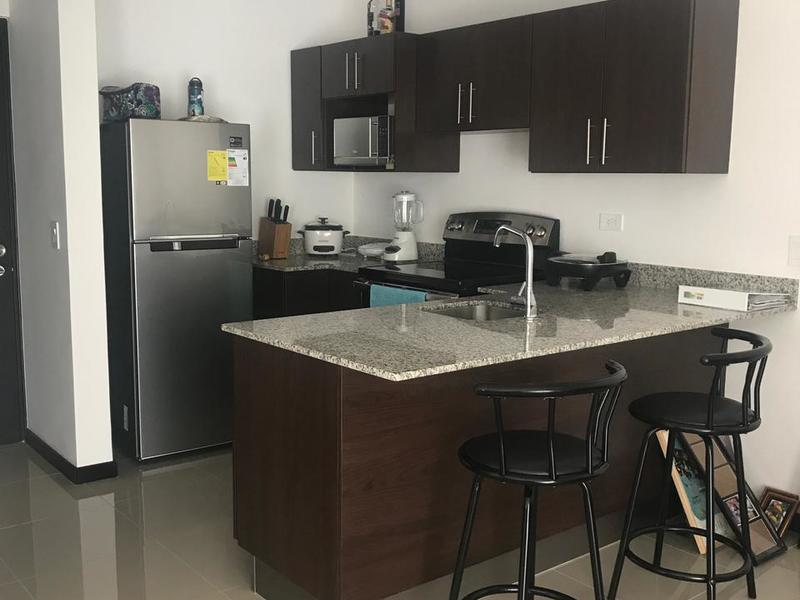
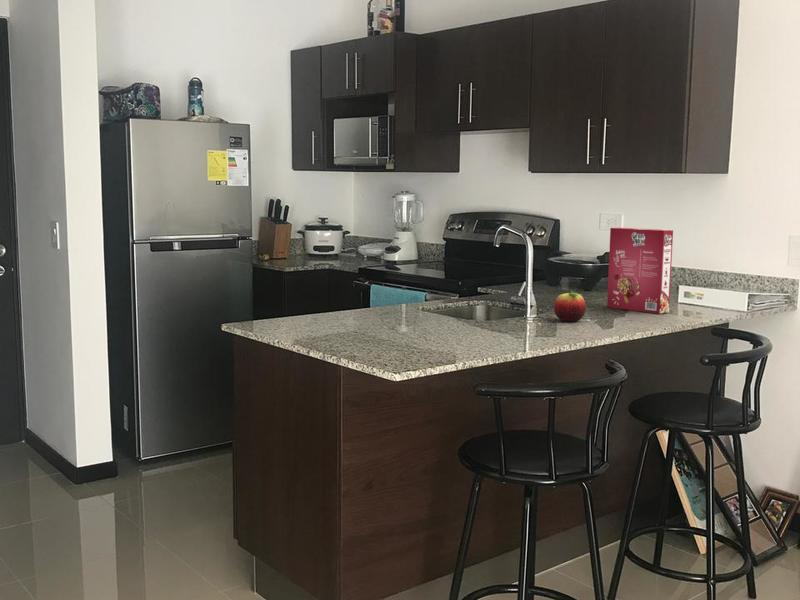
+ cereal box [606,227,674,314]
+ fruit [553,290,587,322]
